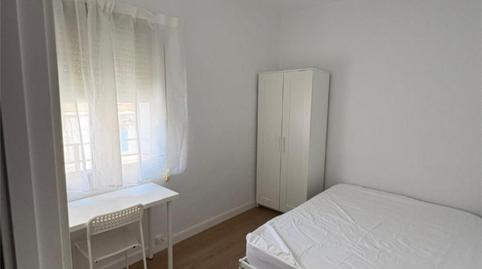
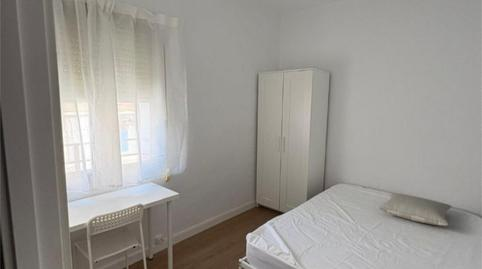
+ pillow [377,192,452,227]
